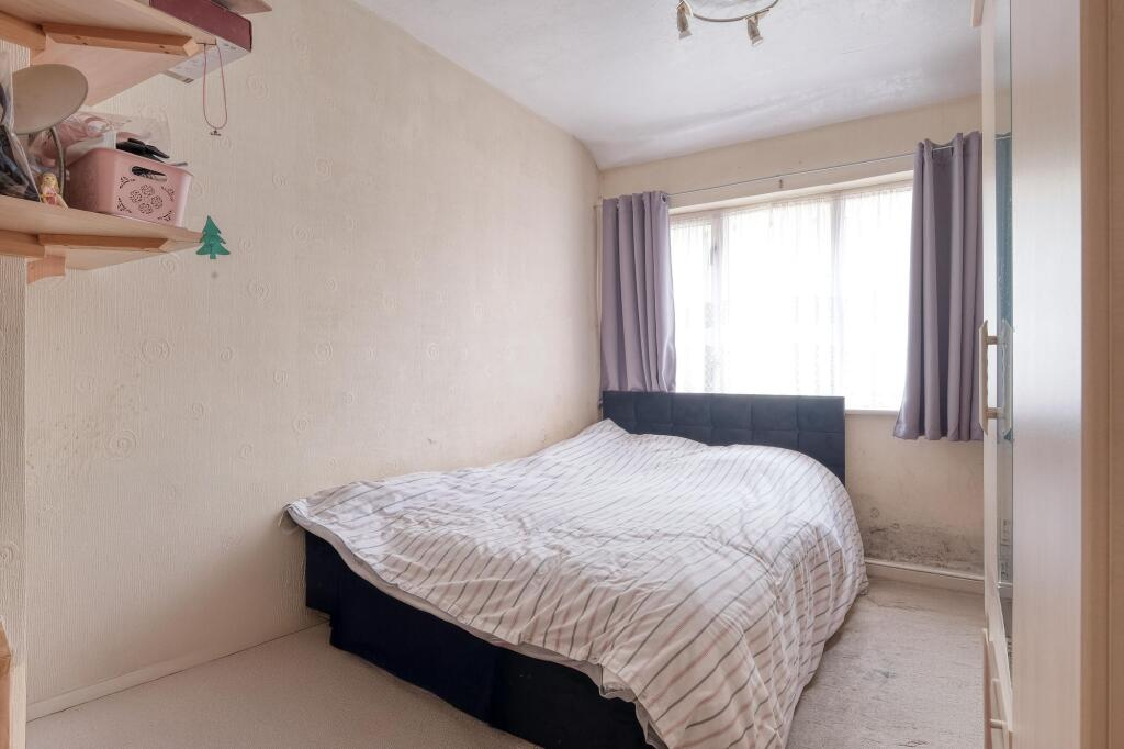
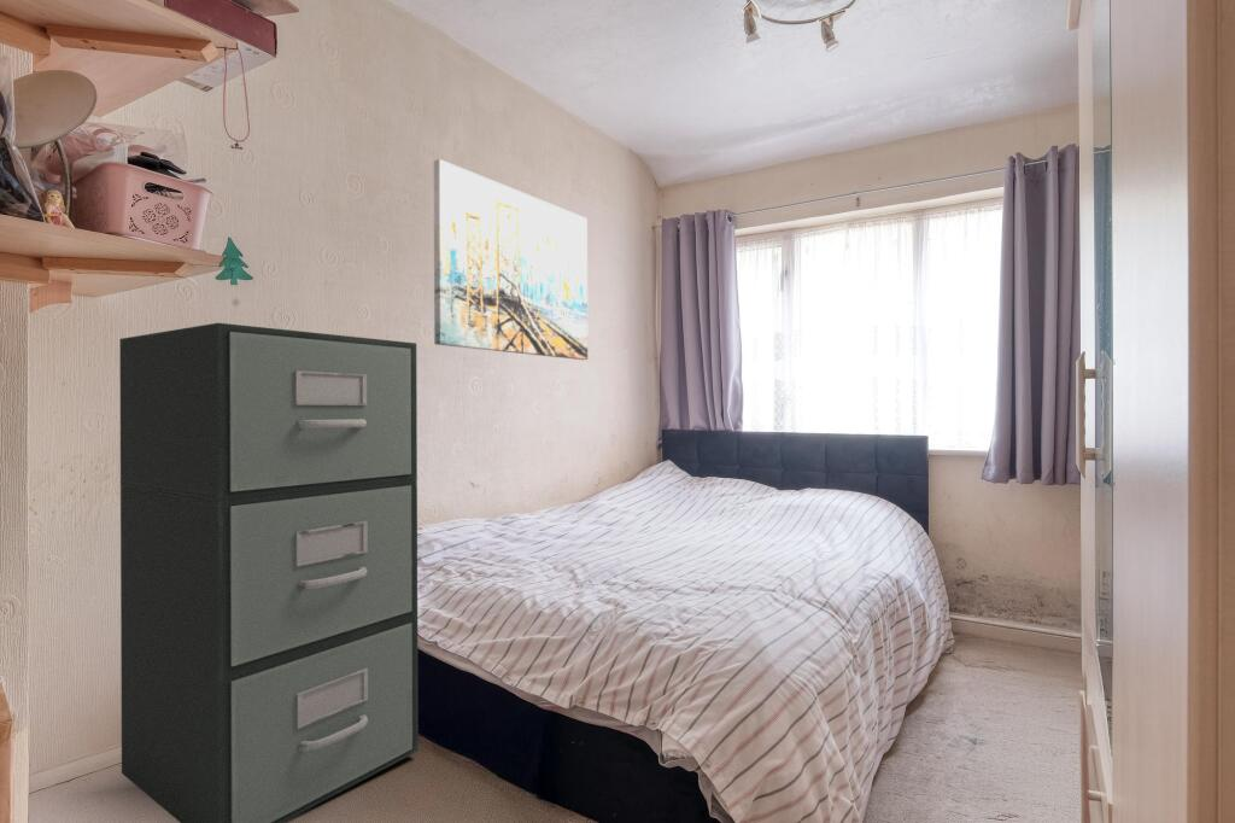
+ filing cabinet [118,322,420,823]
+ wall art [433,158,589,361]
